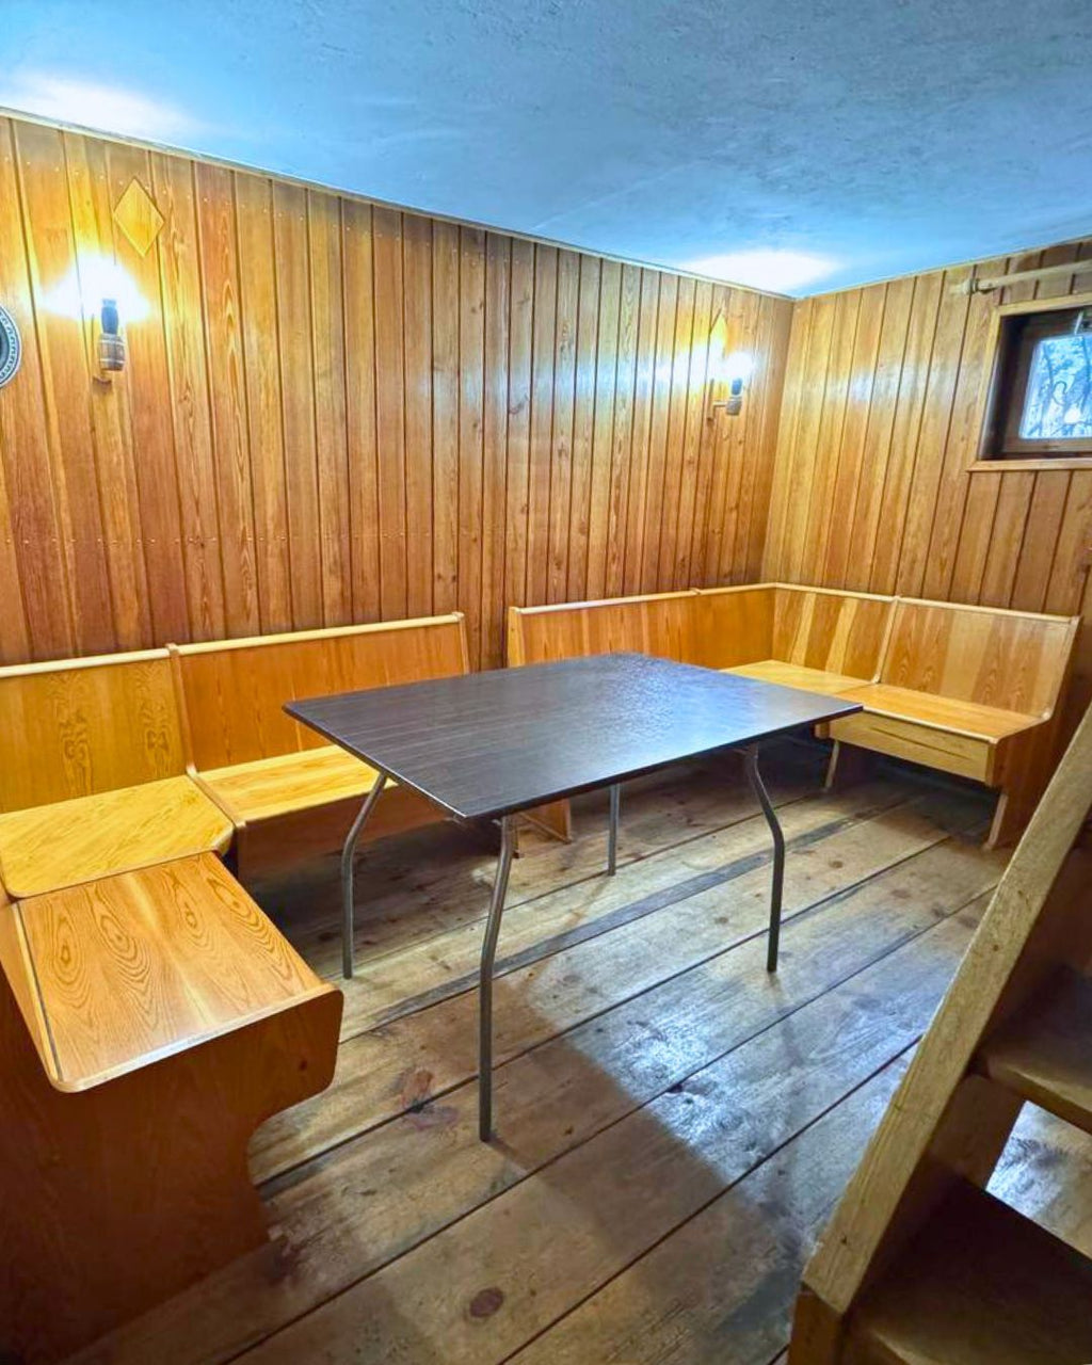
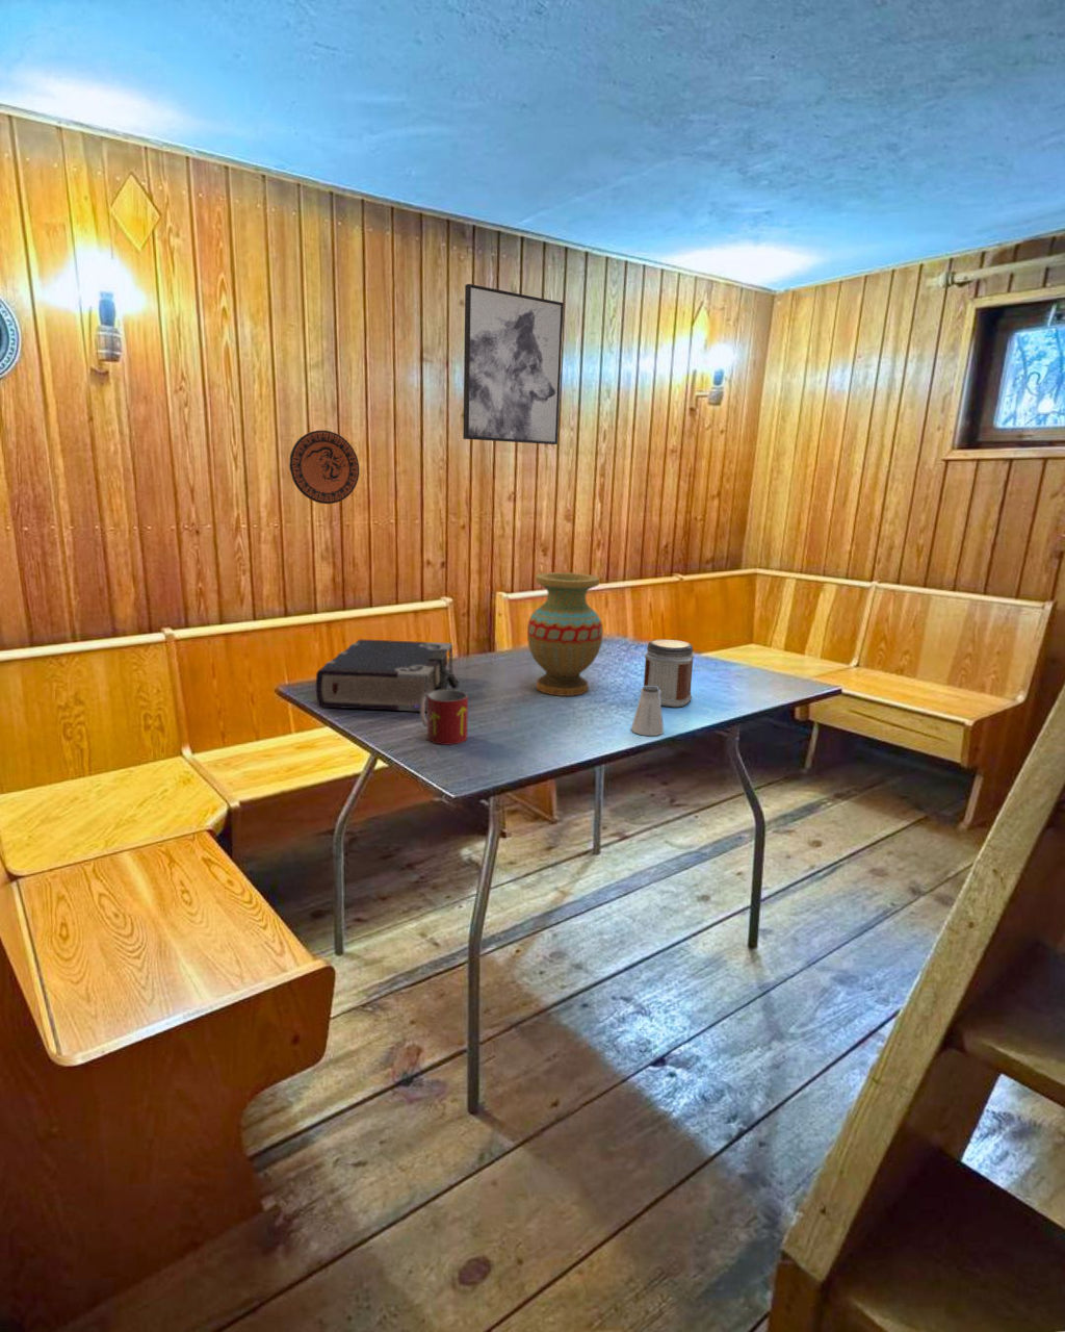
+ book [315,639,461,713]
+ decorative plate [288,428,360,505]
+ vase [526,571,604,697]
+ mug [419,689,469,746]
+ wall art [462,283,565,446]
+ saltshaker [630,685,665,737]
+ jar [642,639,694,709]
